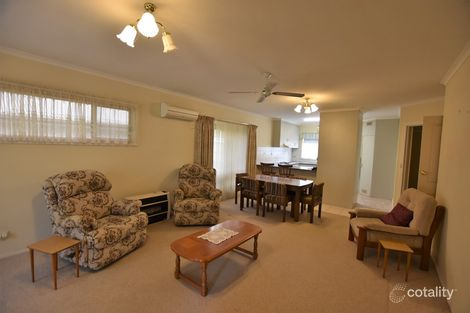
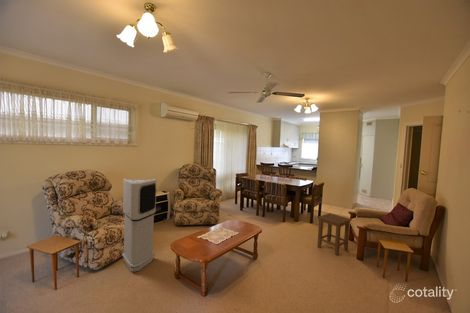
+ stool [316,212,352,257]
+ air purifier [121,178,158,273]
